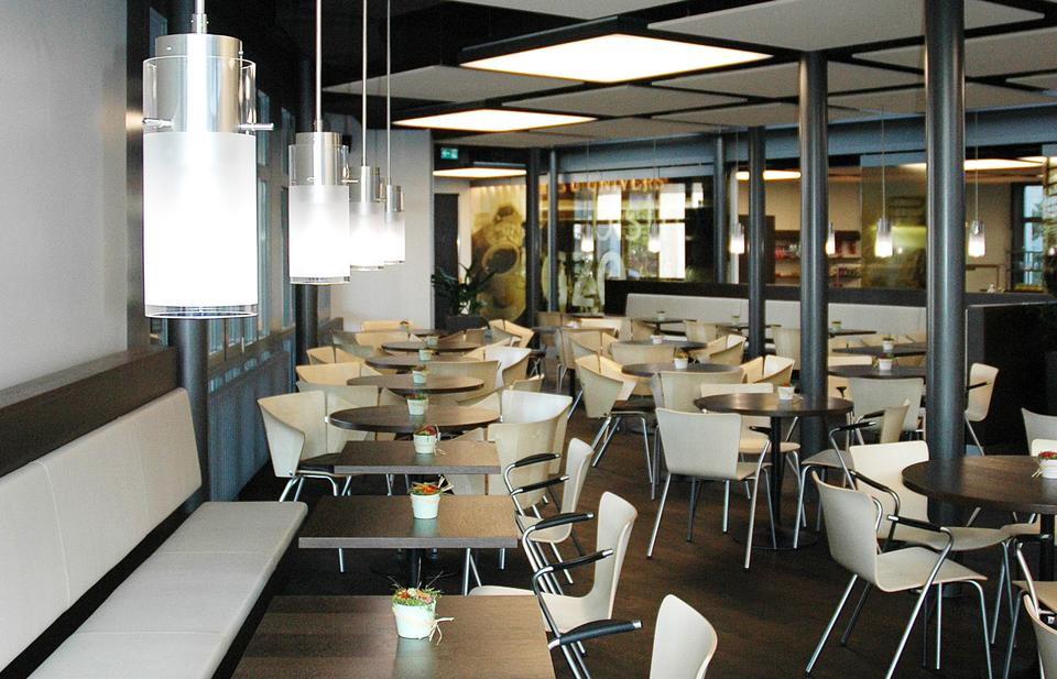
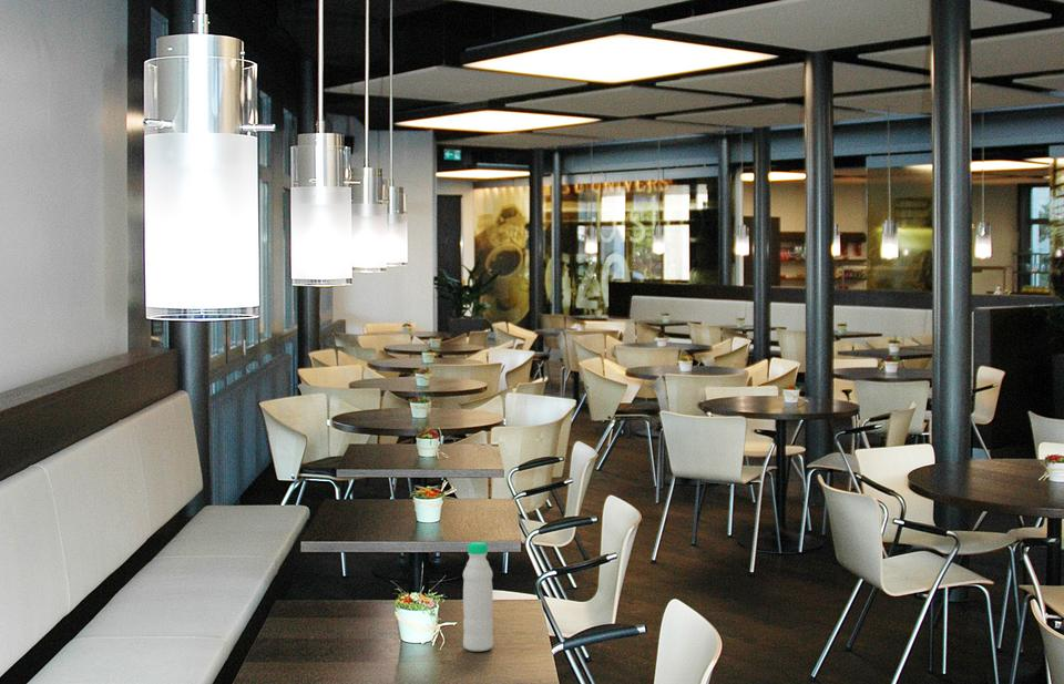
+ water bottle [462,541,494,652]
